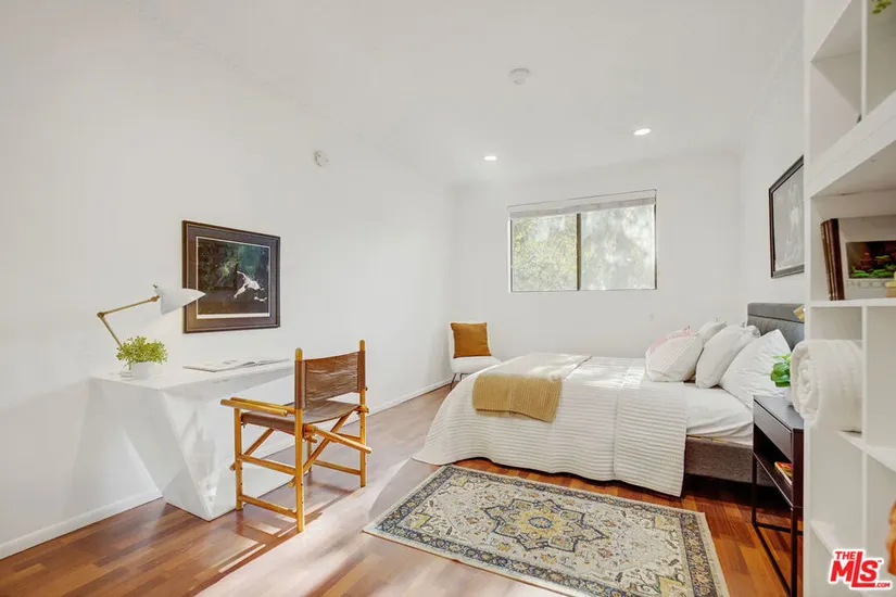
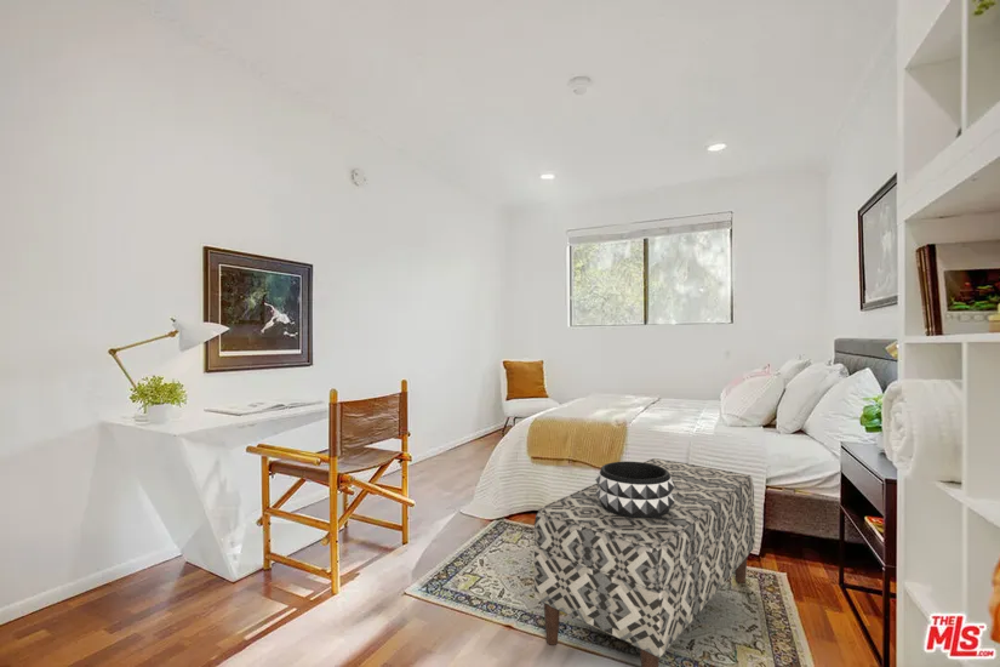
+ decorative bowl [594,461,675,519]
+ bench [533,457,756,667]
